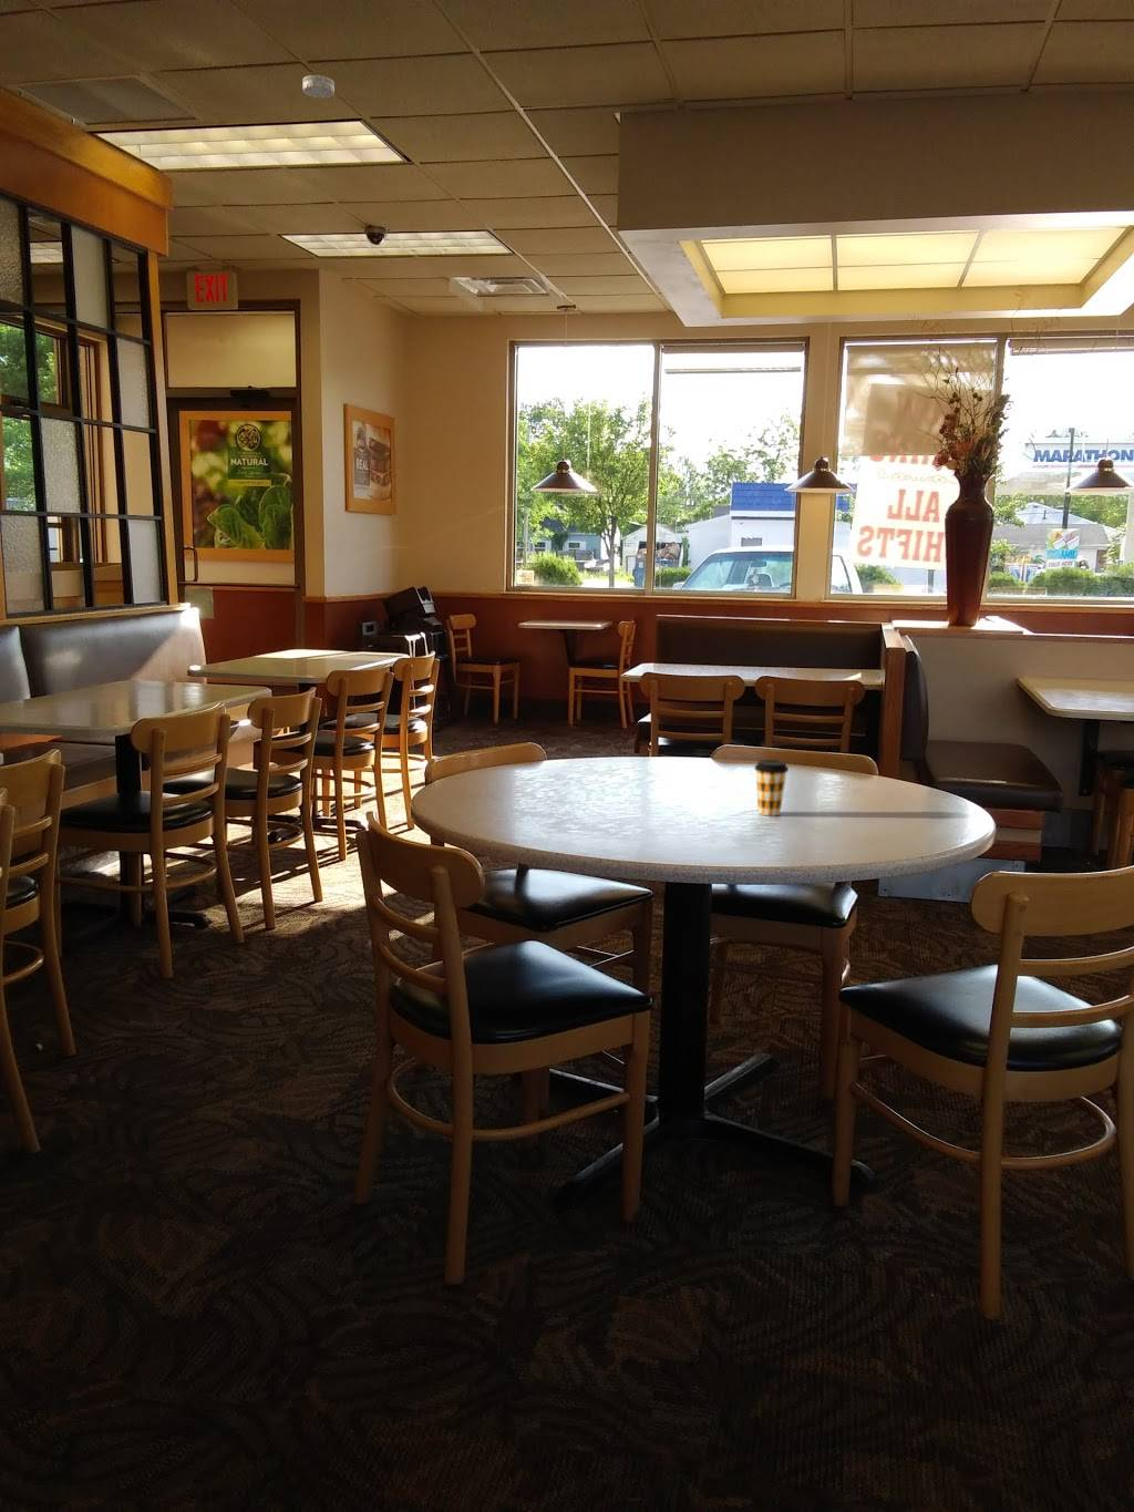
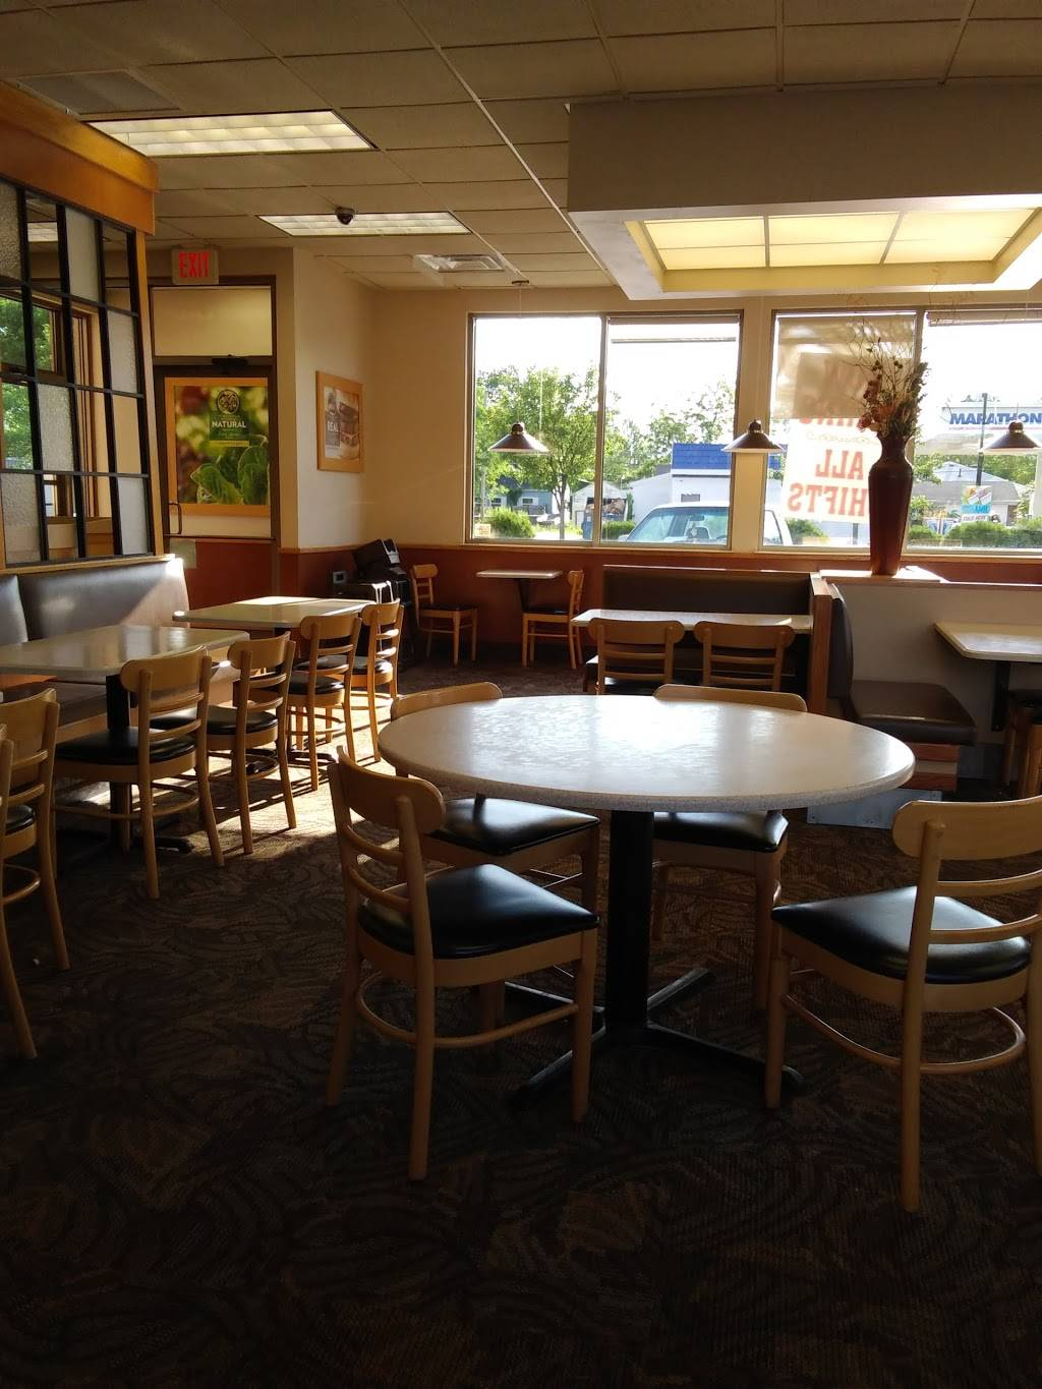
- smoke detector [301,74,336,99]
- coffee cup [753,759,790,816]
